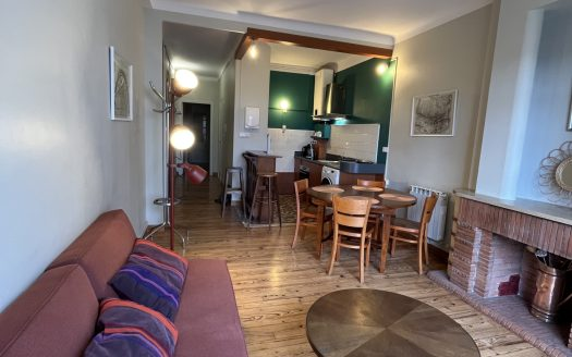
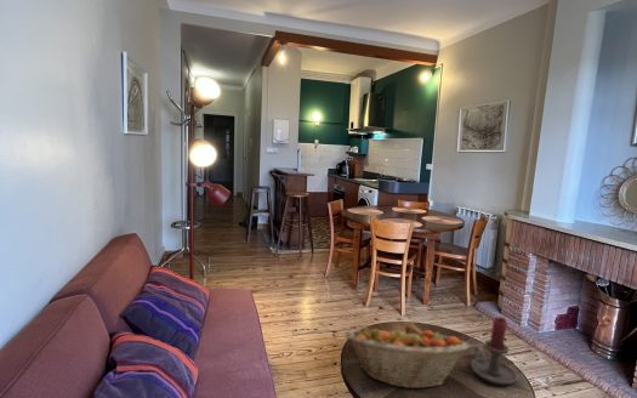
+ candle holder [470,315,519,386]
+ fruit basket [345,323,470,390]
